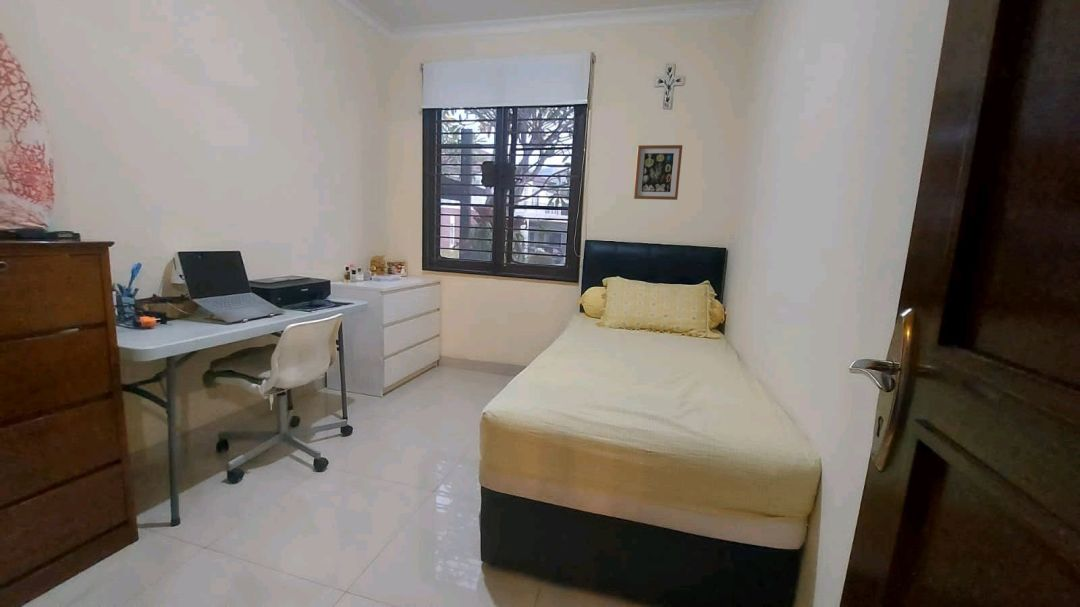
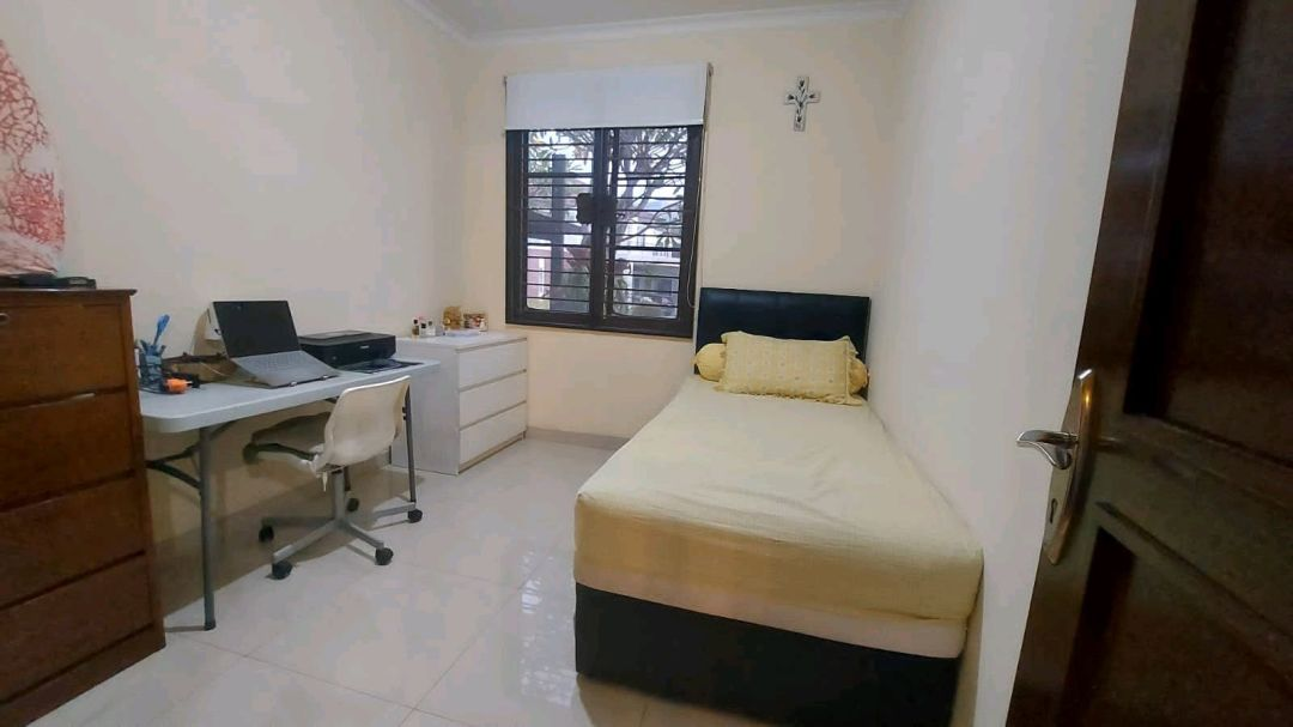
- wall art [633,144,683,201]
